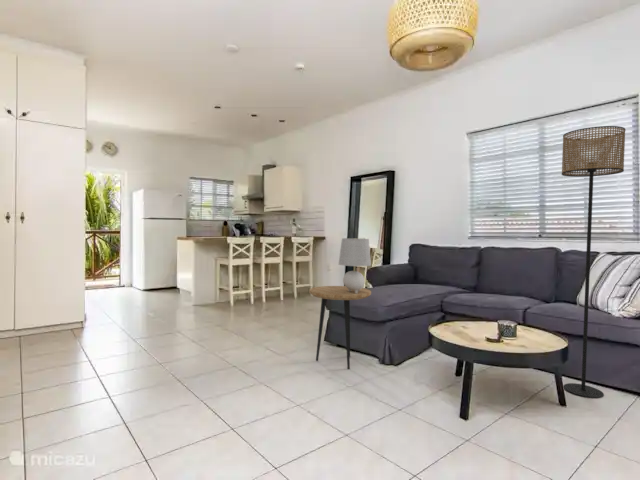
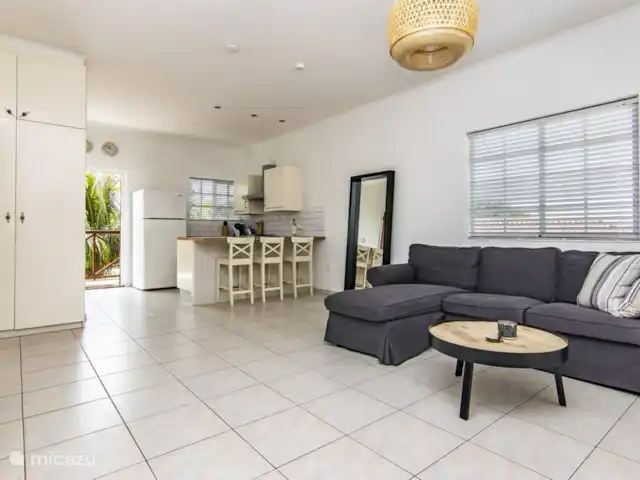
- table lamp [338,237,372,294]
- floor lamp [561,125,627,399]
- side table [308,285,372,370]
